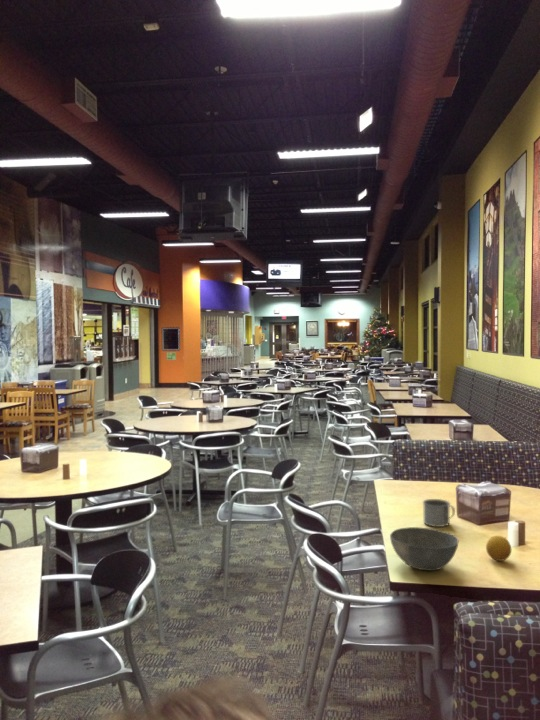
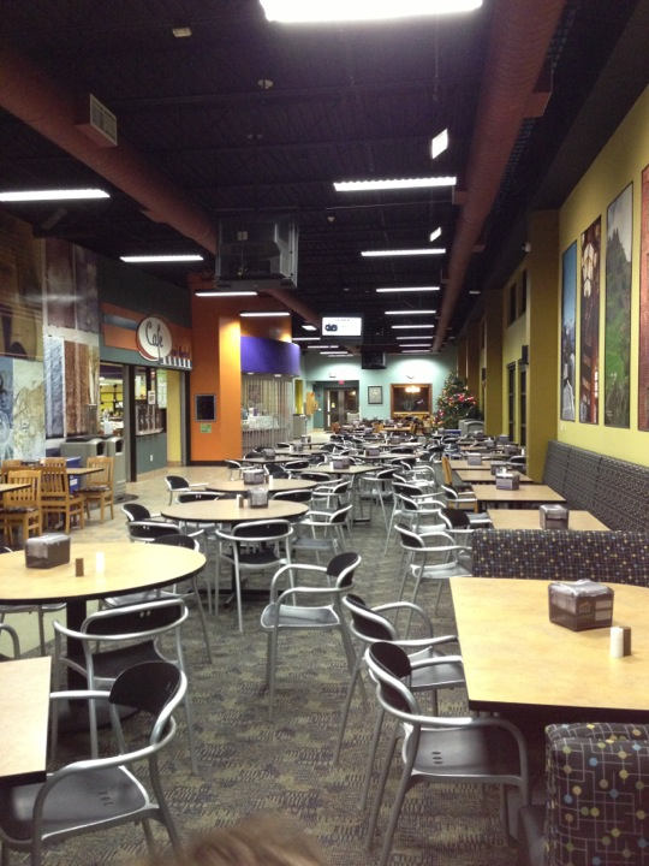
- mug [422,498,456,528]
- bowl [389,526,459,572]
- fruit [485,535,512,562]
